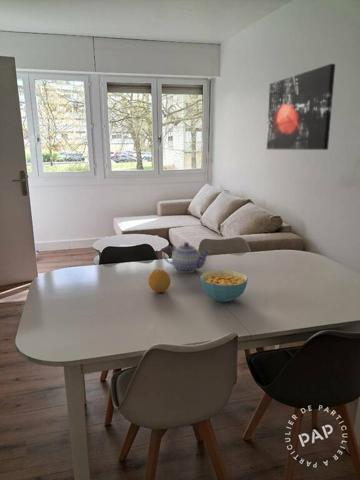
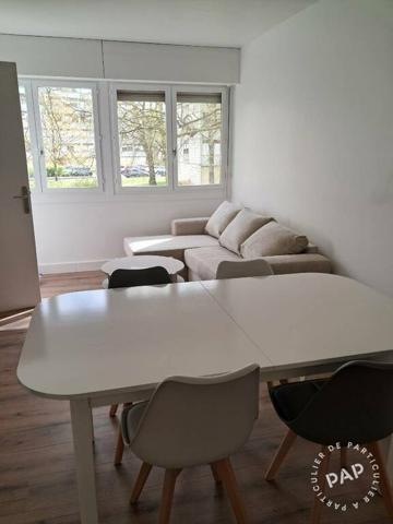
- wall art [266,63,336,151]
- fruit [147,268,172,293]
- cereal bowl [199,269,249,303]
- teapot [162,241,211,274]
